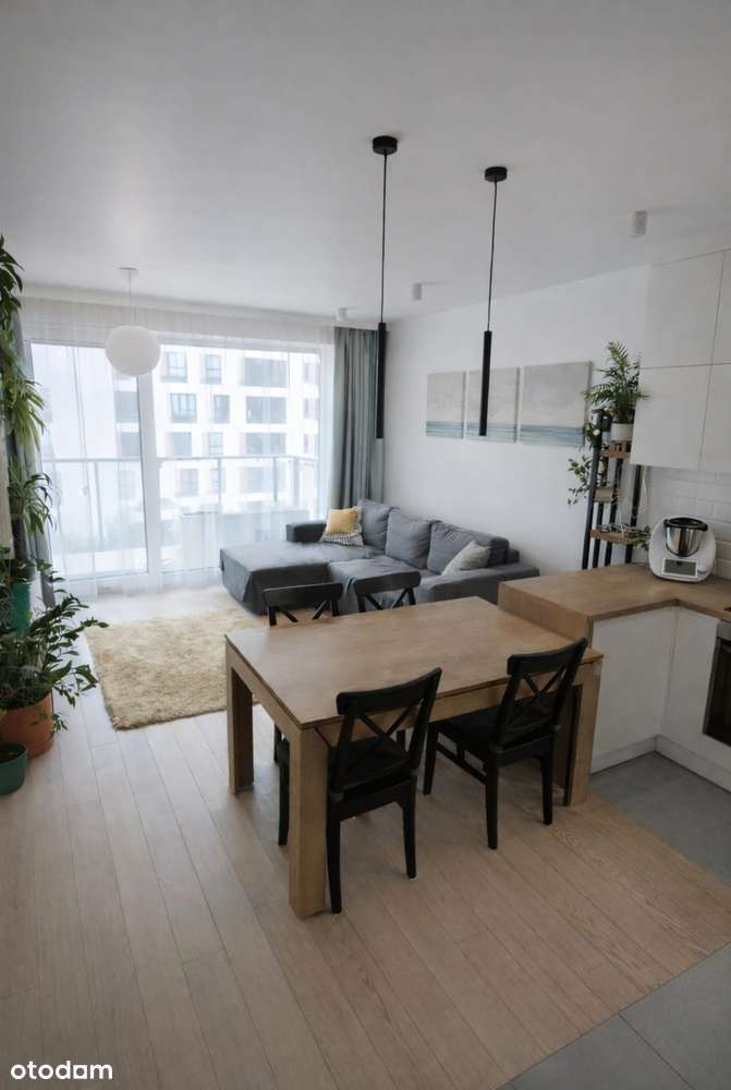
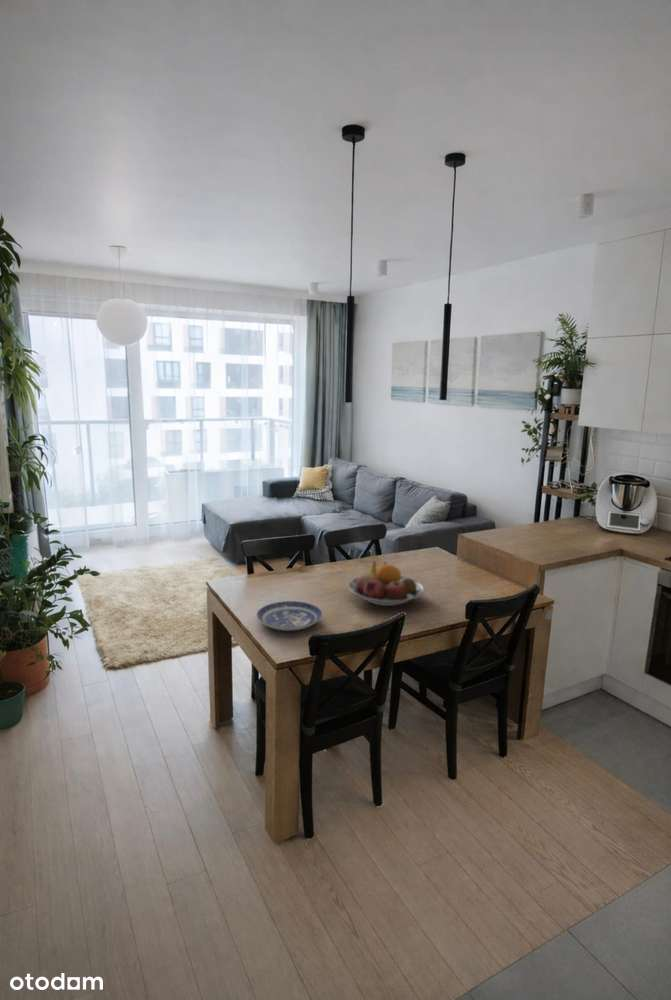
+ plate [256,600,323,632]
+ fruit bowl [347,560,425,607]
